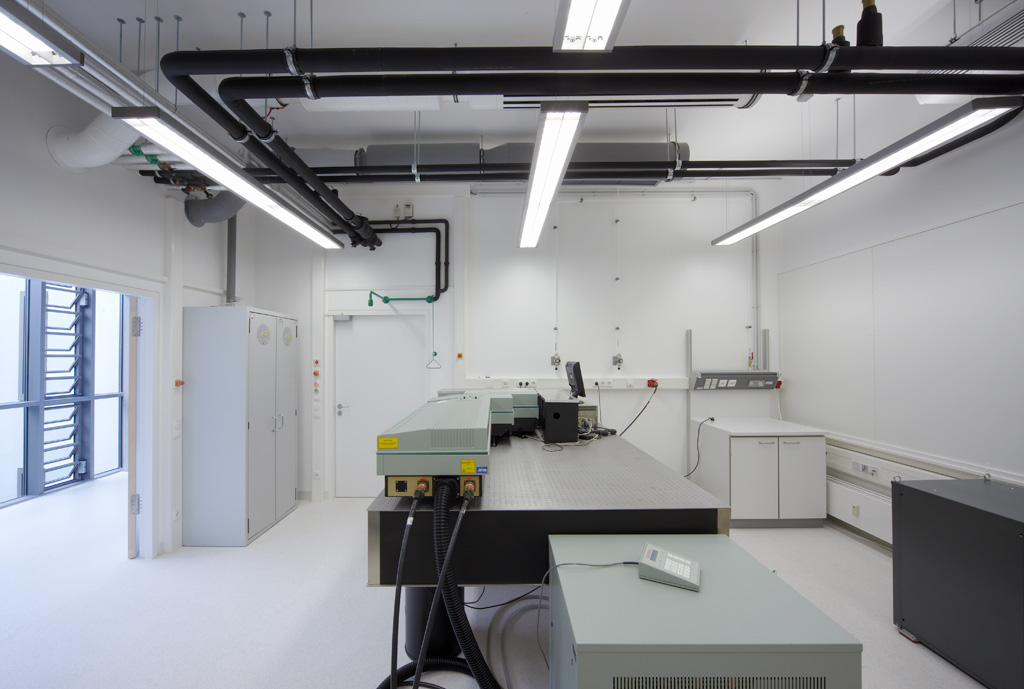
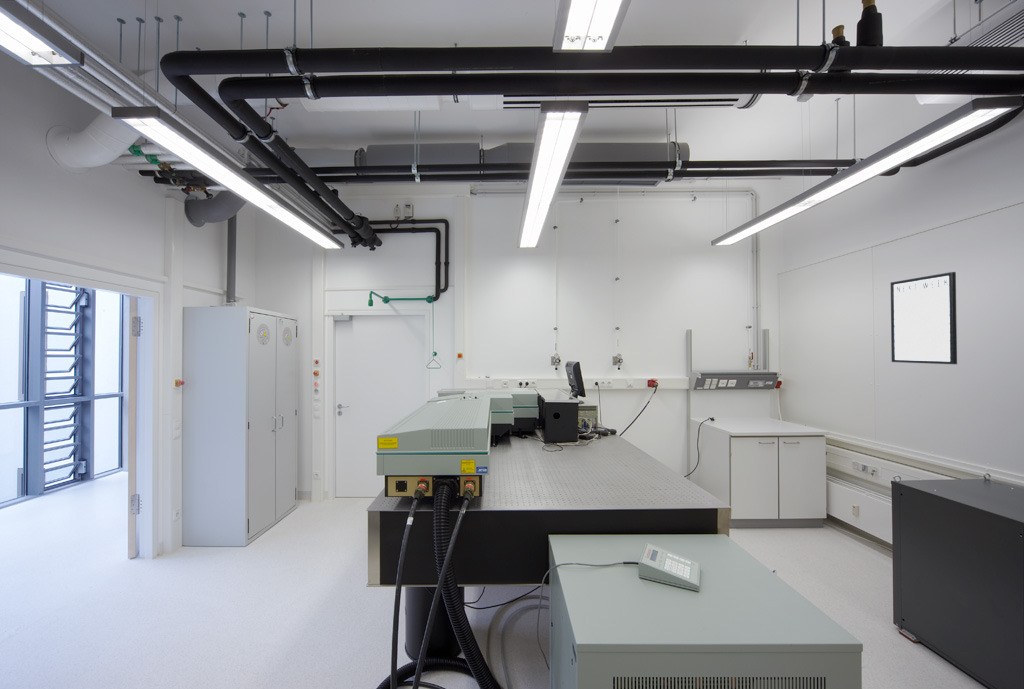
+ writing board [890,271,958,365]
